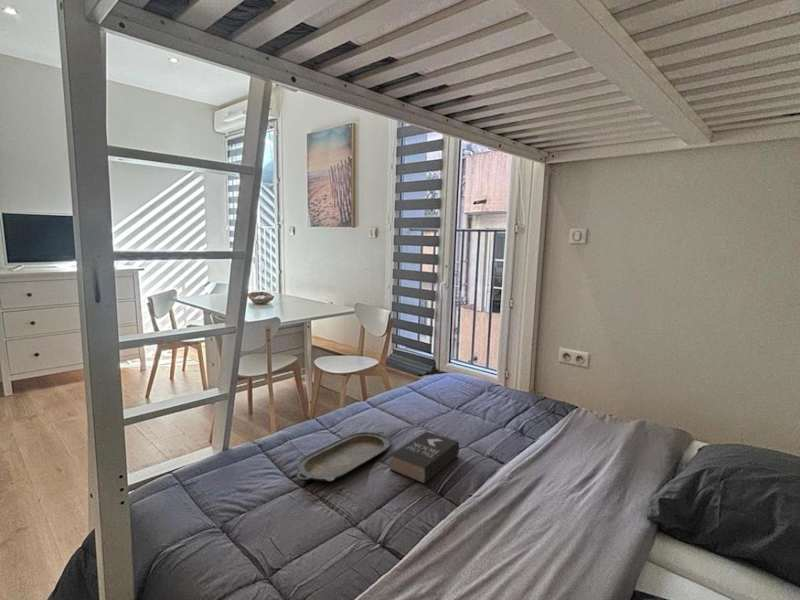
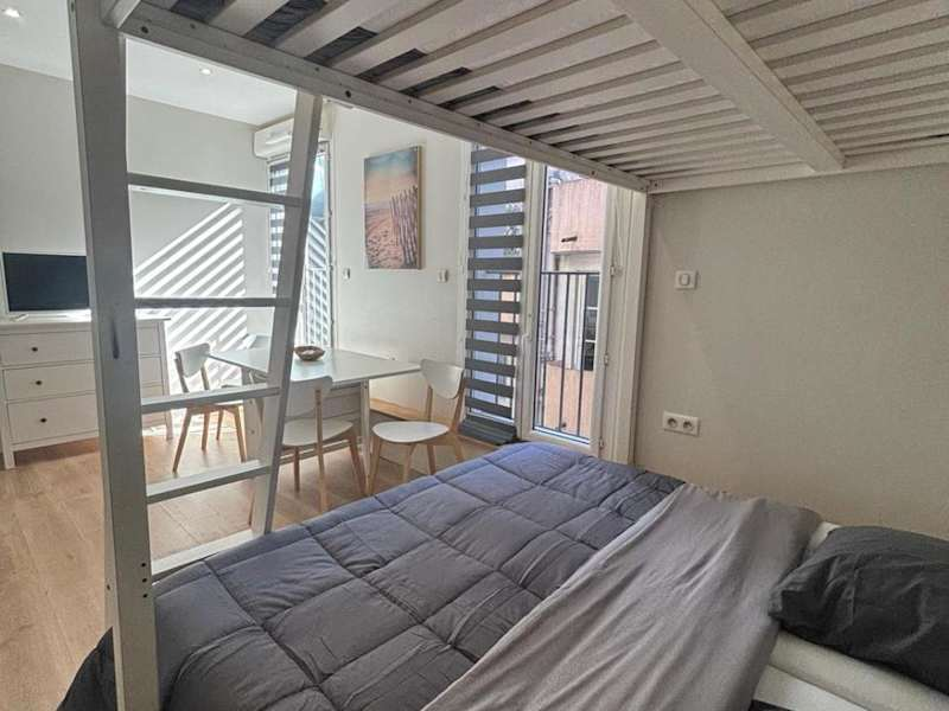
- book [389,430,460,485]
- serving tray [296,430,391,483]
